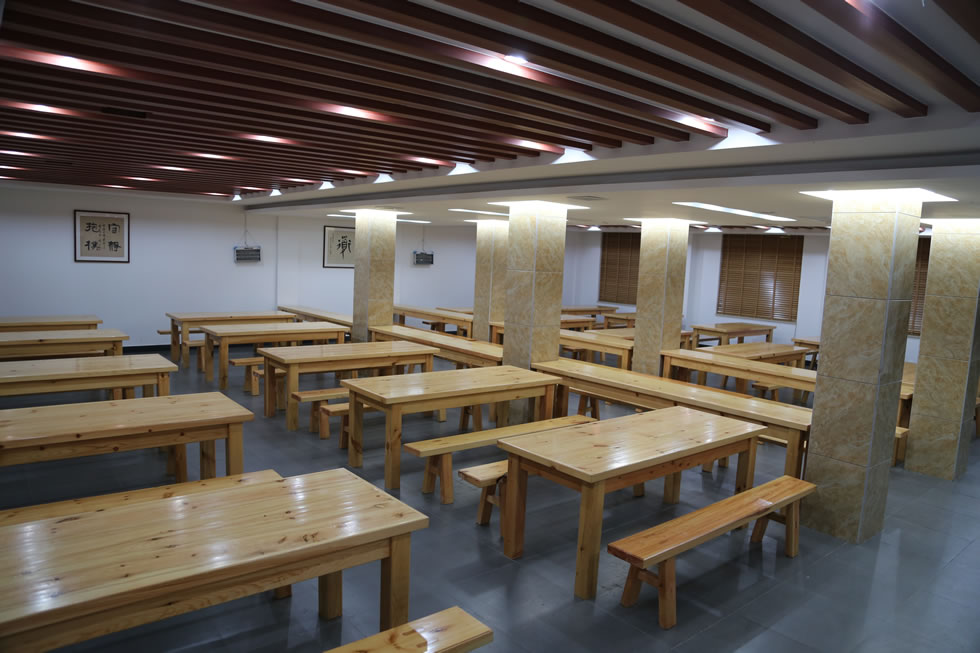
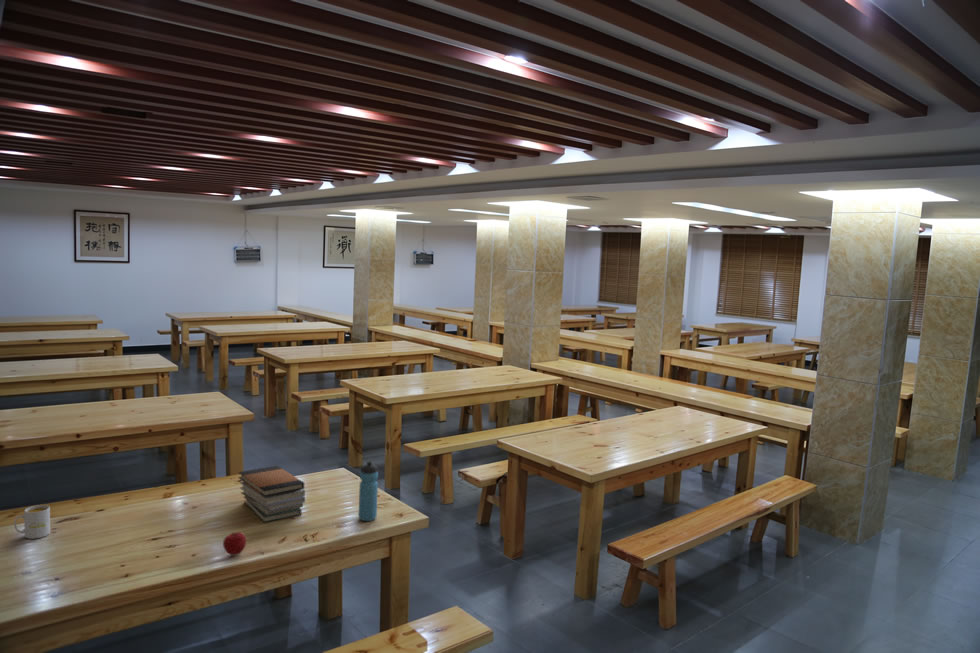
+ book stack [237,465,306,523]
+ water bottle [358,460,379,522]
+ mug [13,504,51,540]
+ apple [222,531,247,556]
